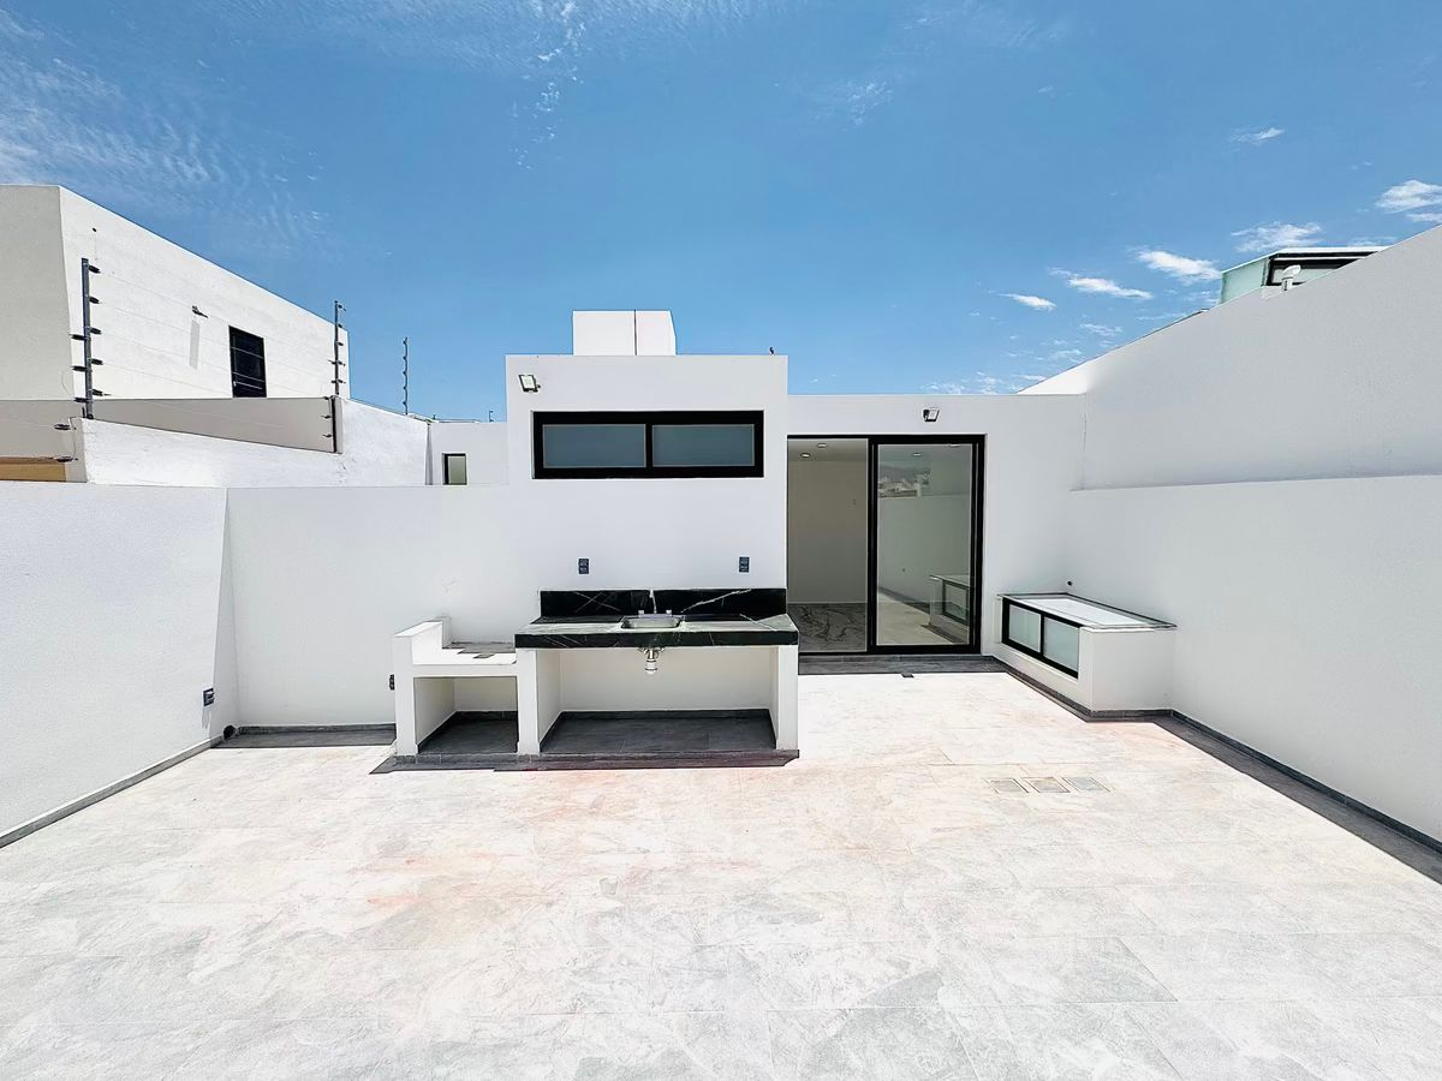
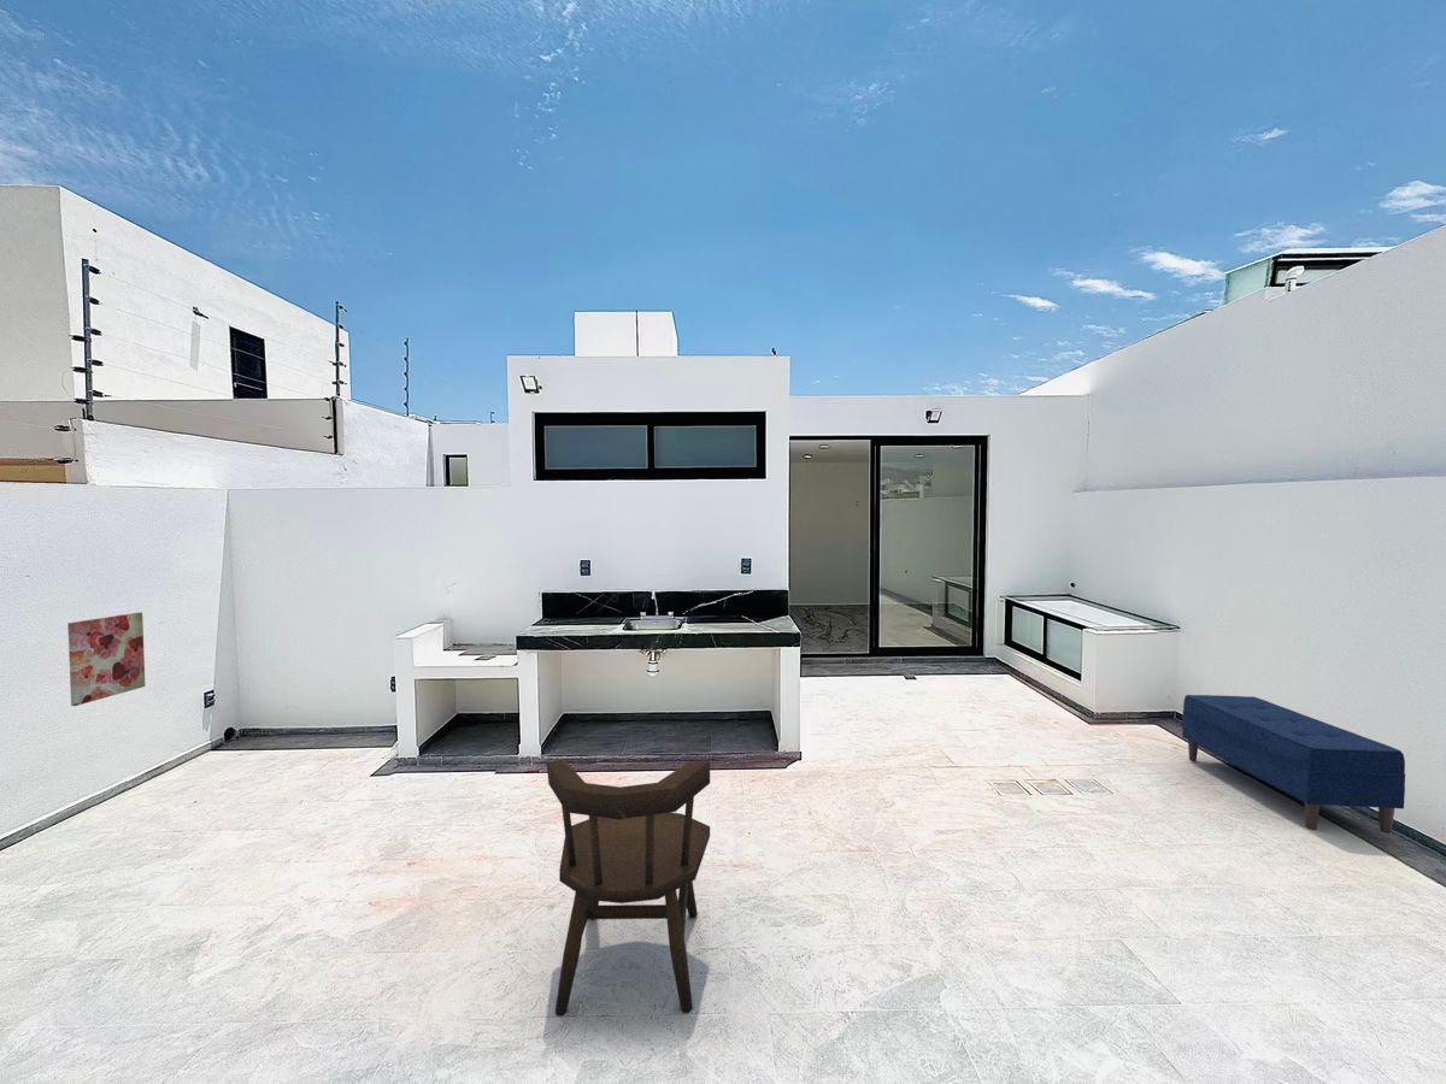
+ wall art [66,612,146,707]
+ dining chair [545,760,711,1017]
+ bench [1181,694,1406,835]
